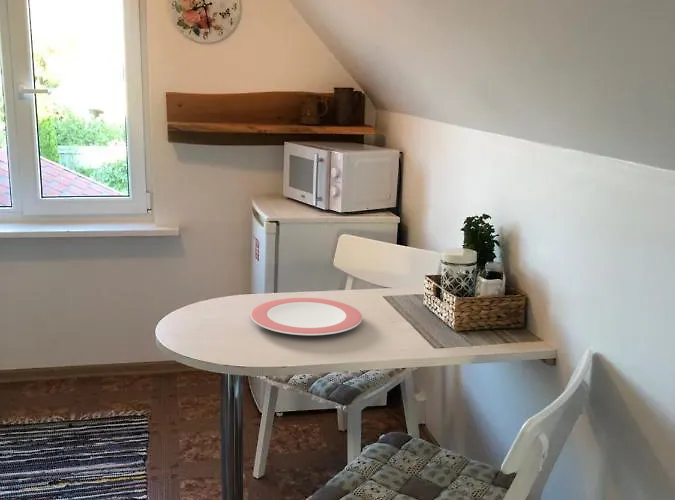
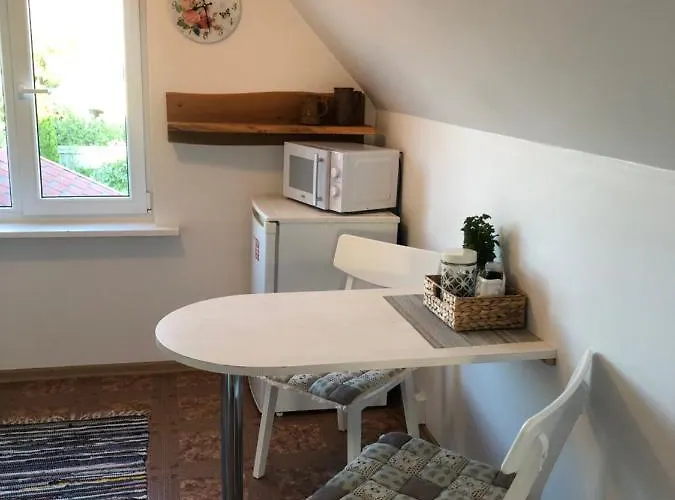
- plate [250,297,363,336]
